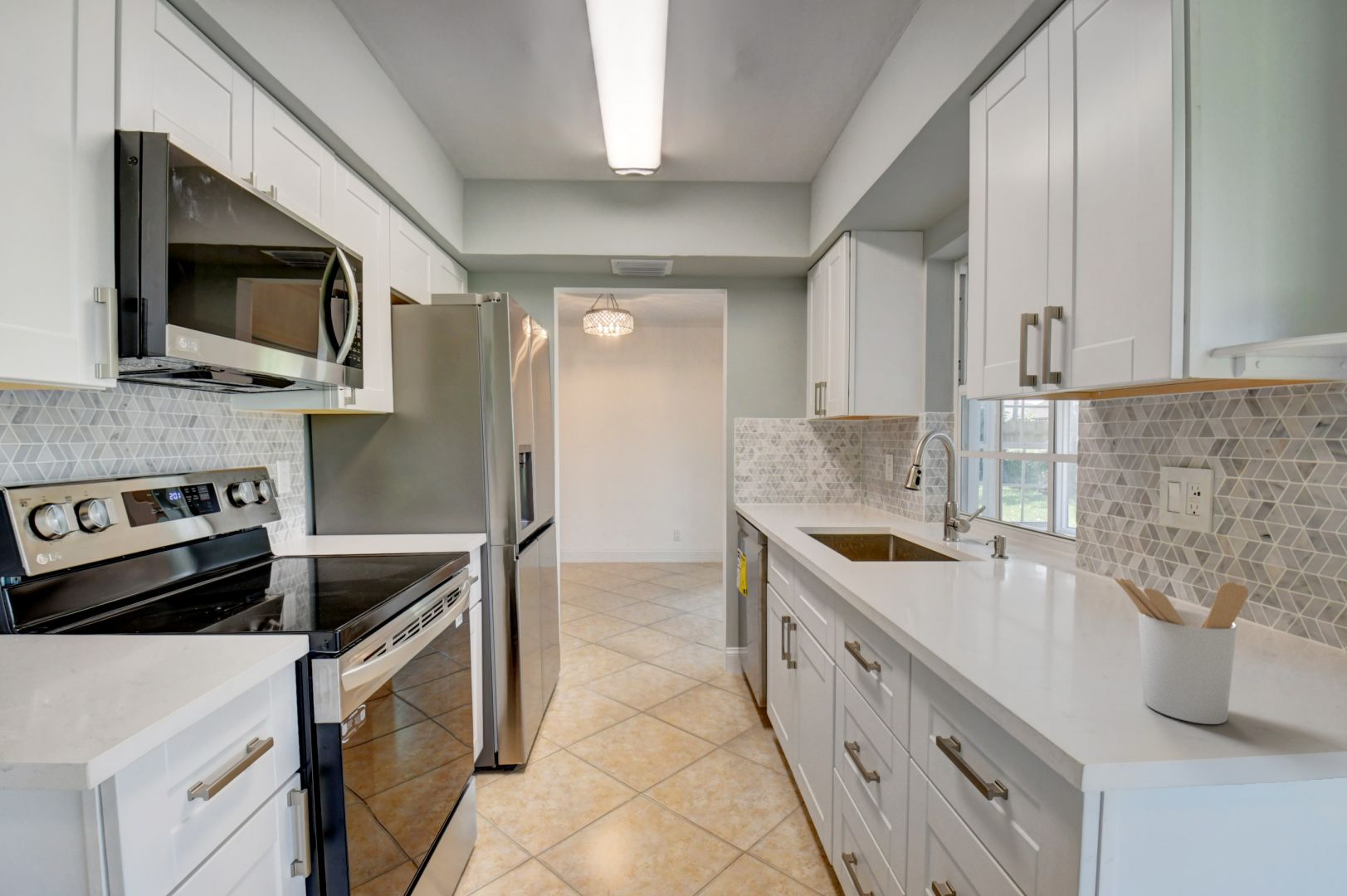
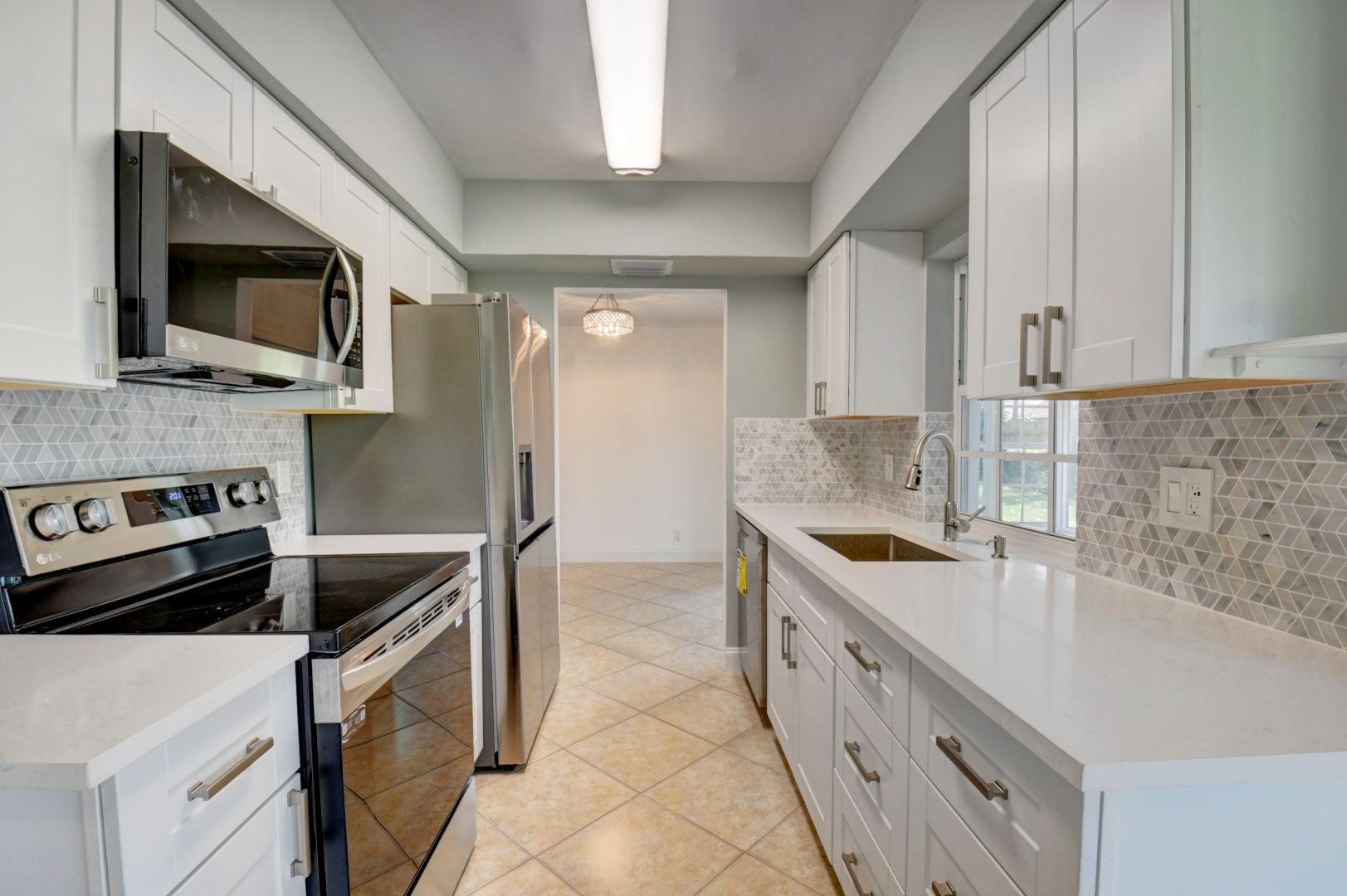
- utensil holder [1113,577,1249,725]
